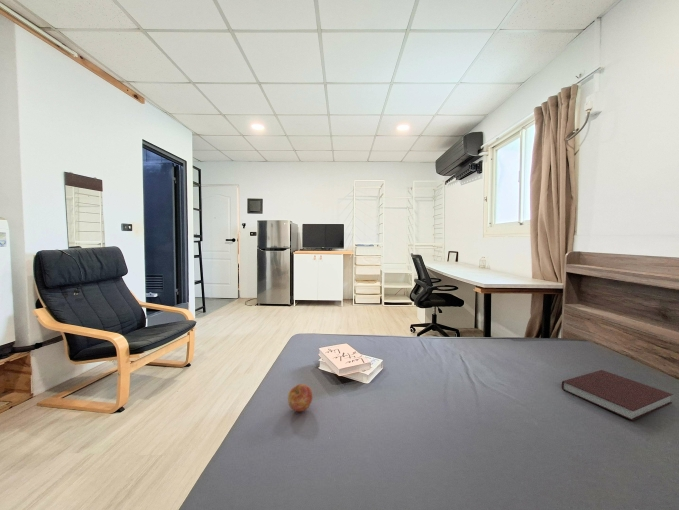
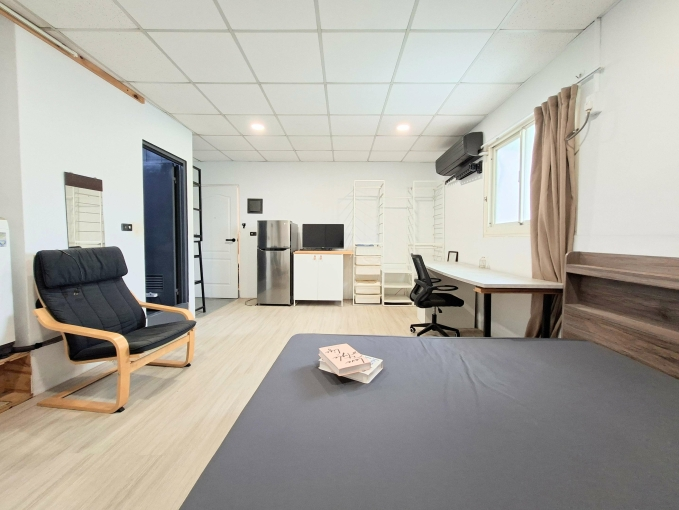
- apple [287,383,313,412]
- notebook [561,369,674,422]
